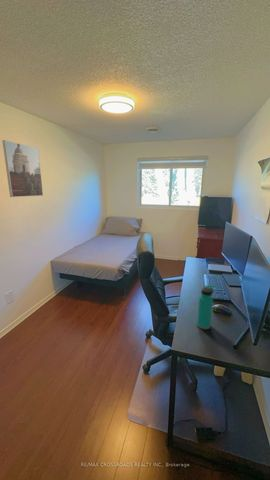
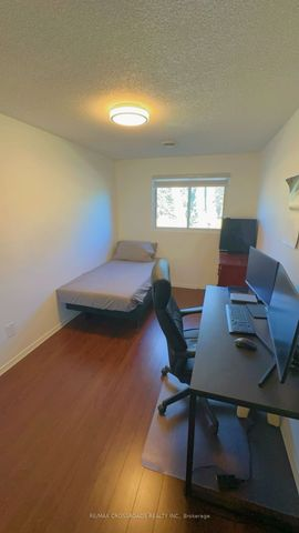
- water bottle [196,284,214,330]
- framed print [1,139,44,198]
